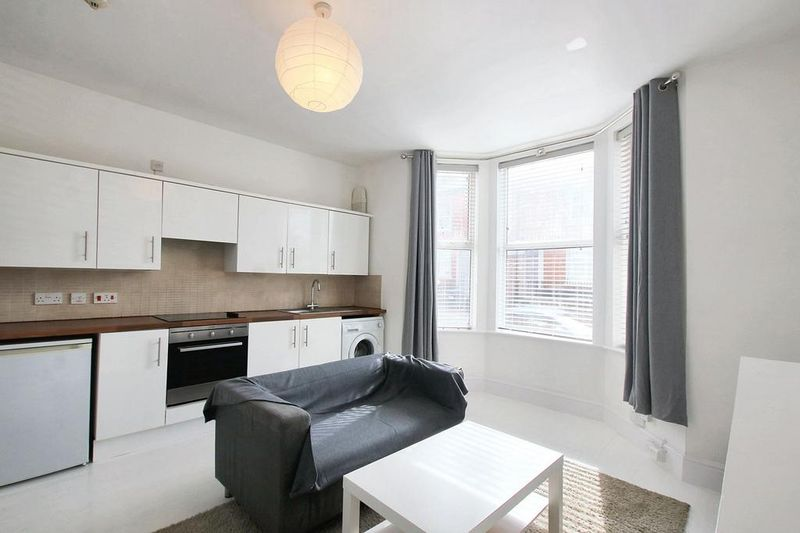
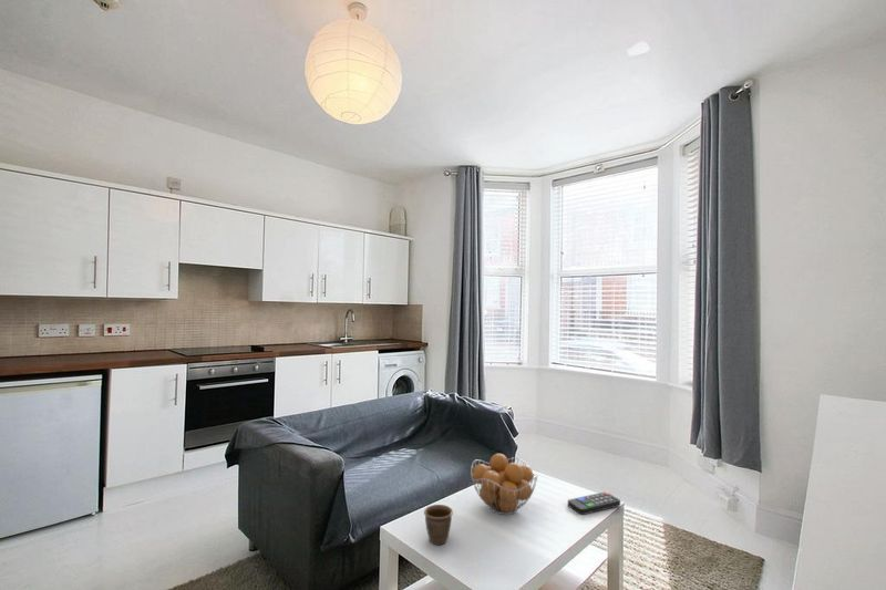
+ fruit basket [470,453,538,516]
+ remote control [567,491,621,516]
+ mug [423,504,454,546]
